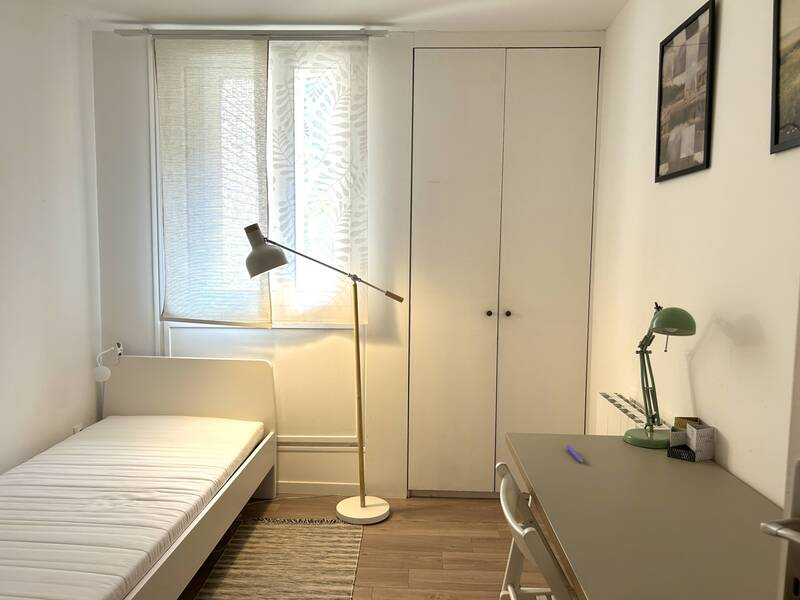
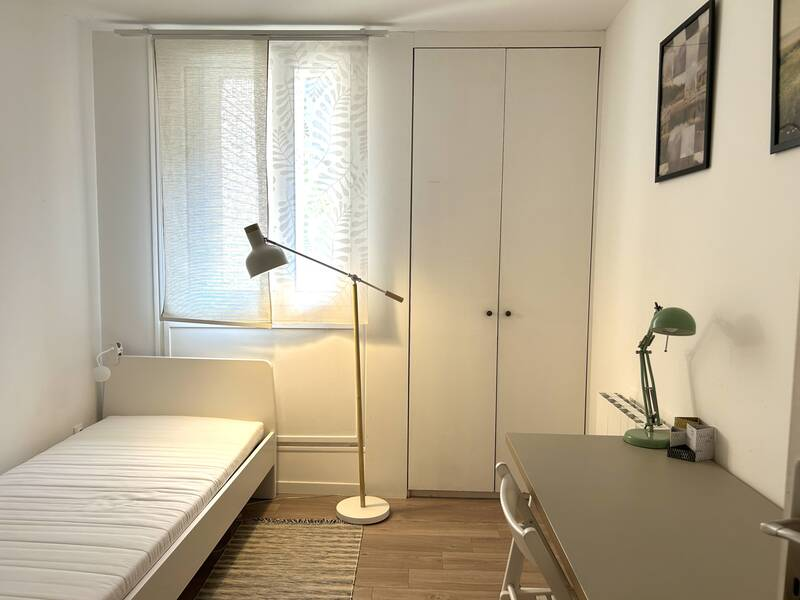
- pen [566,443,584,463]
